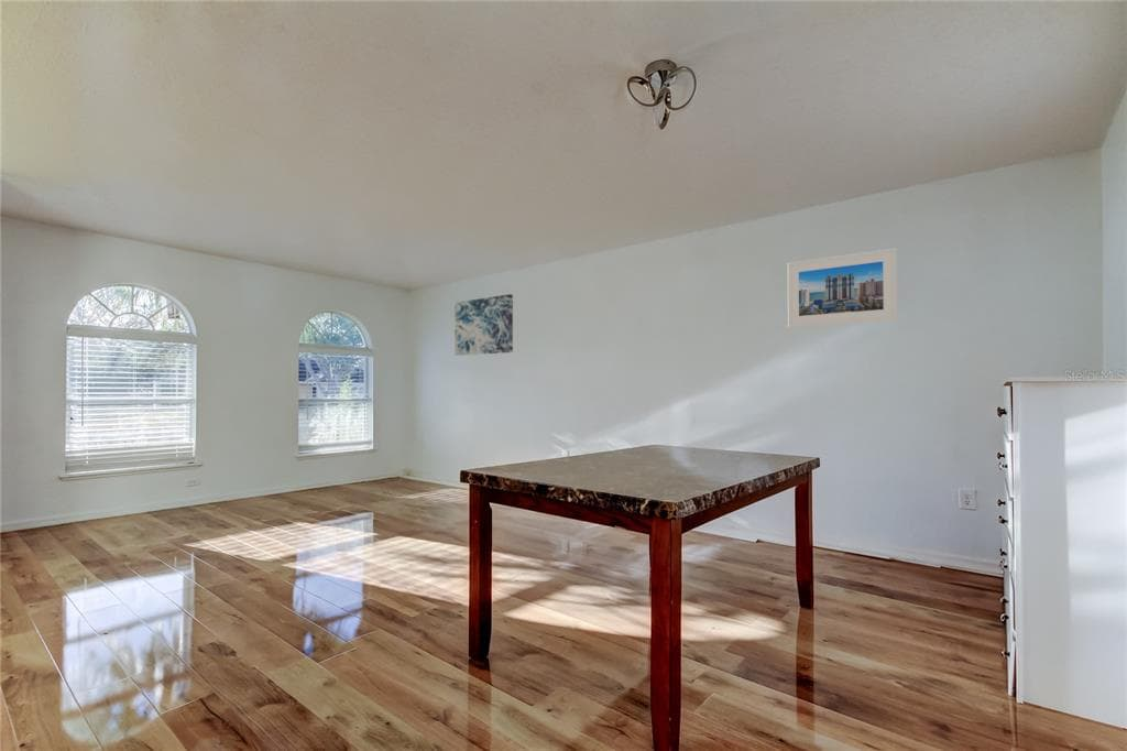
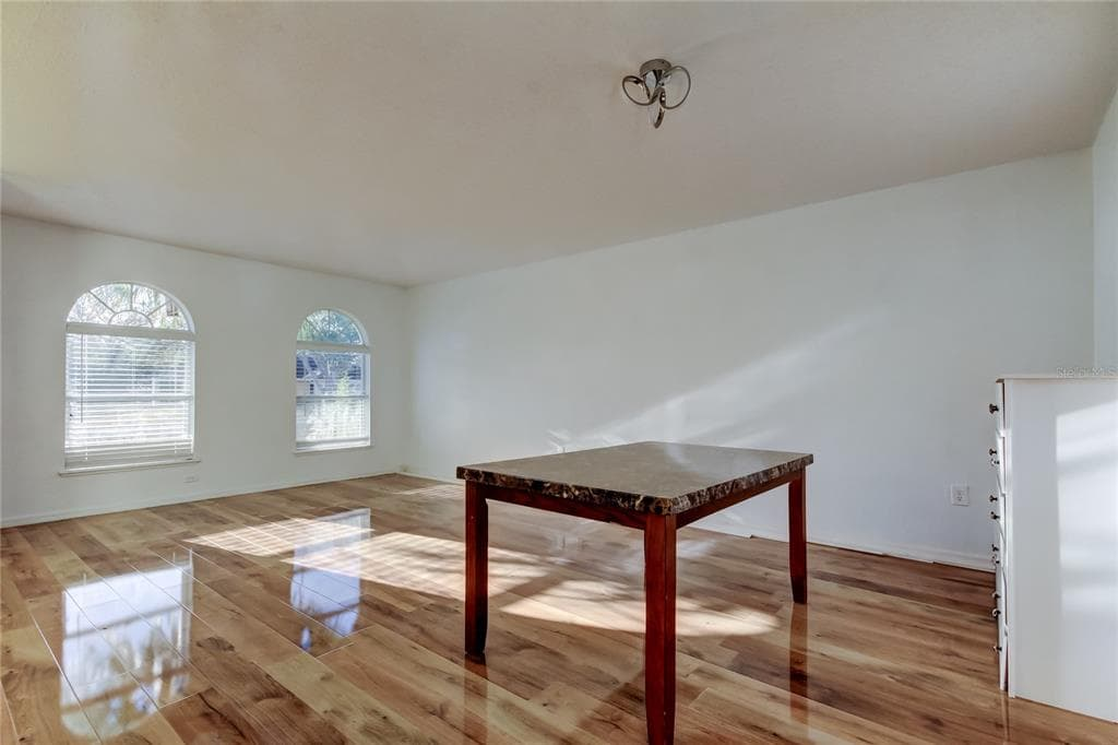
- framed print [787,247,898,328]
- wall art [453,293,514,357]
